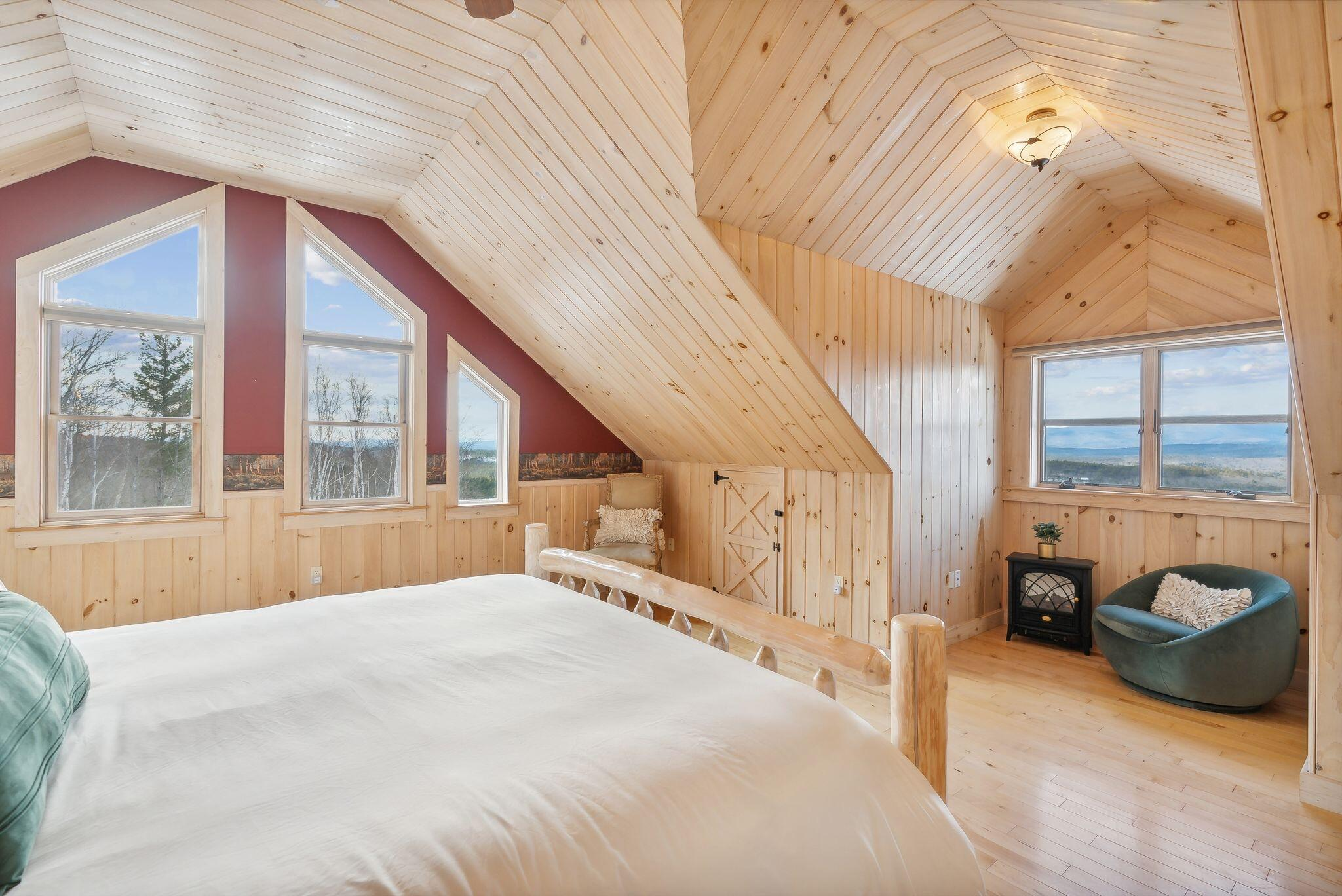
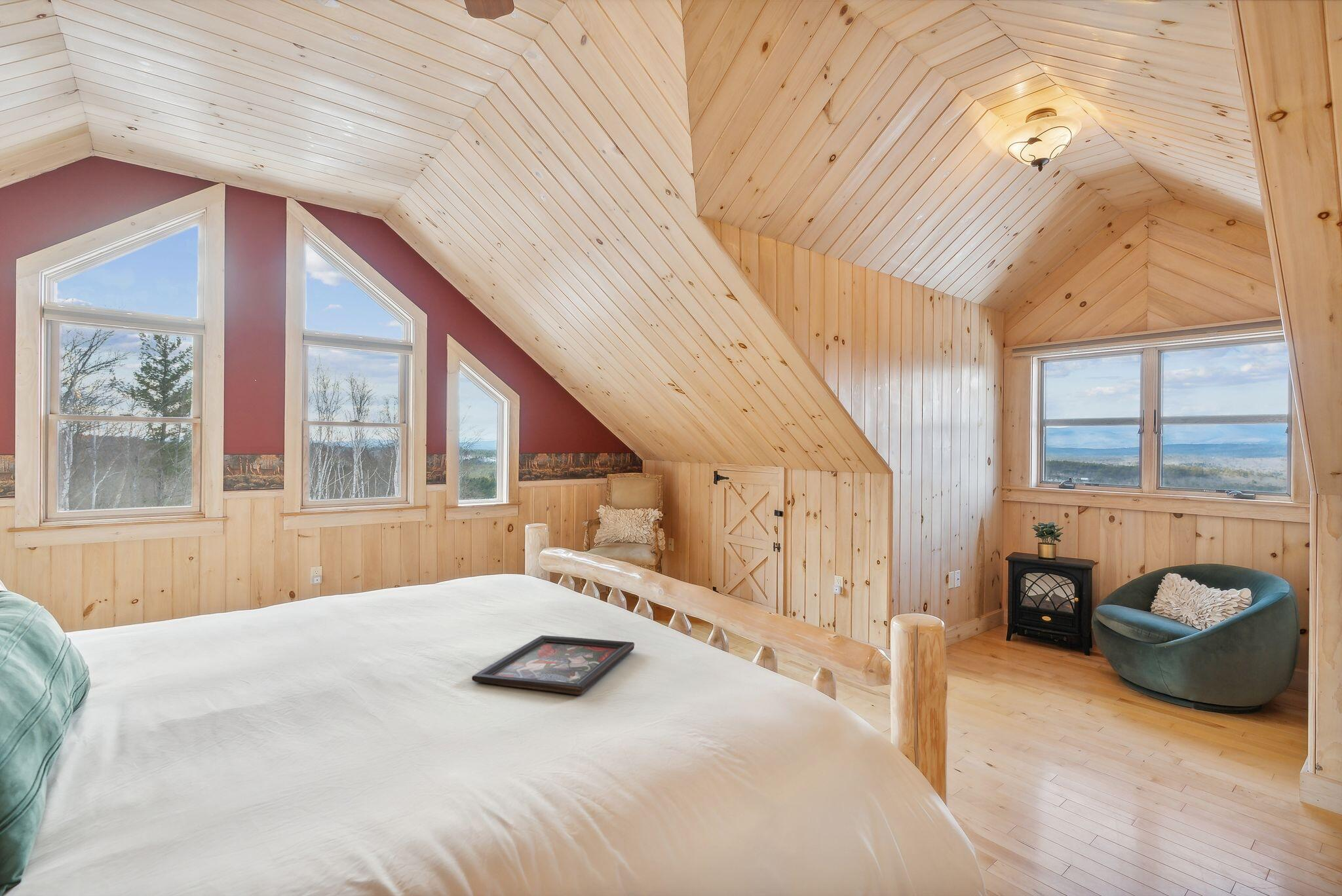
+ decorative tray [471,635,635,696]
